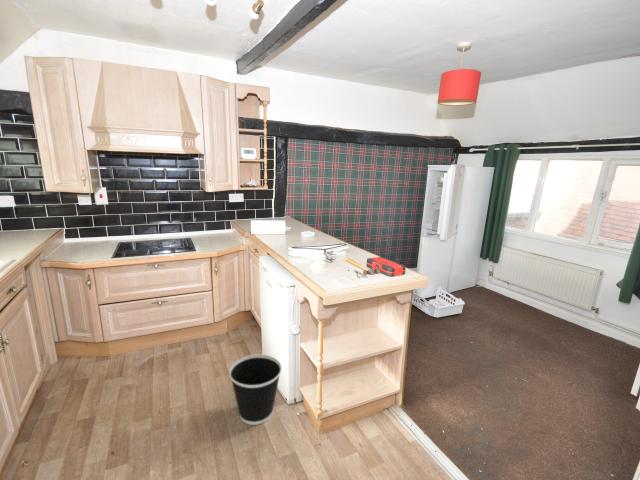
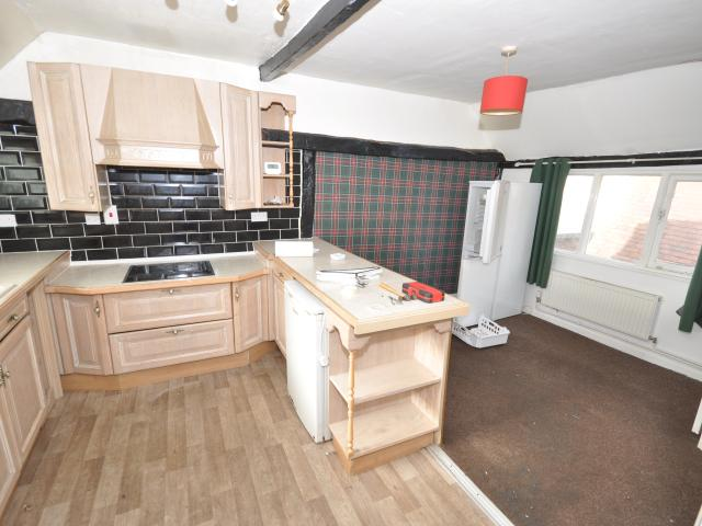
- wastebasket [228,354,283,426]
